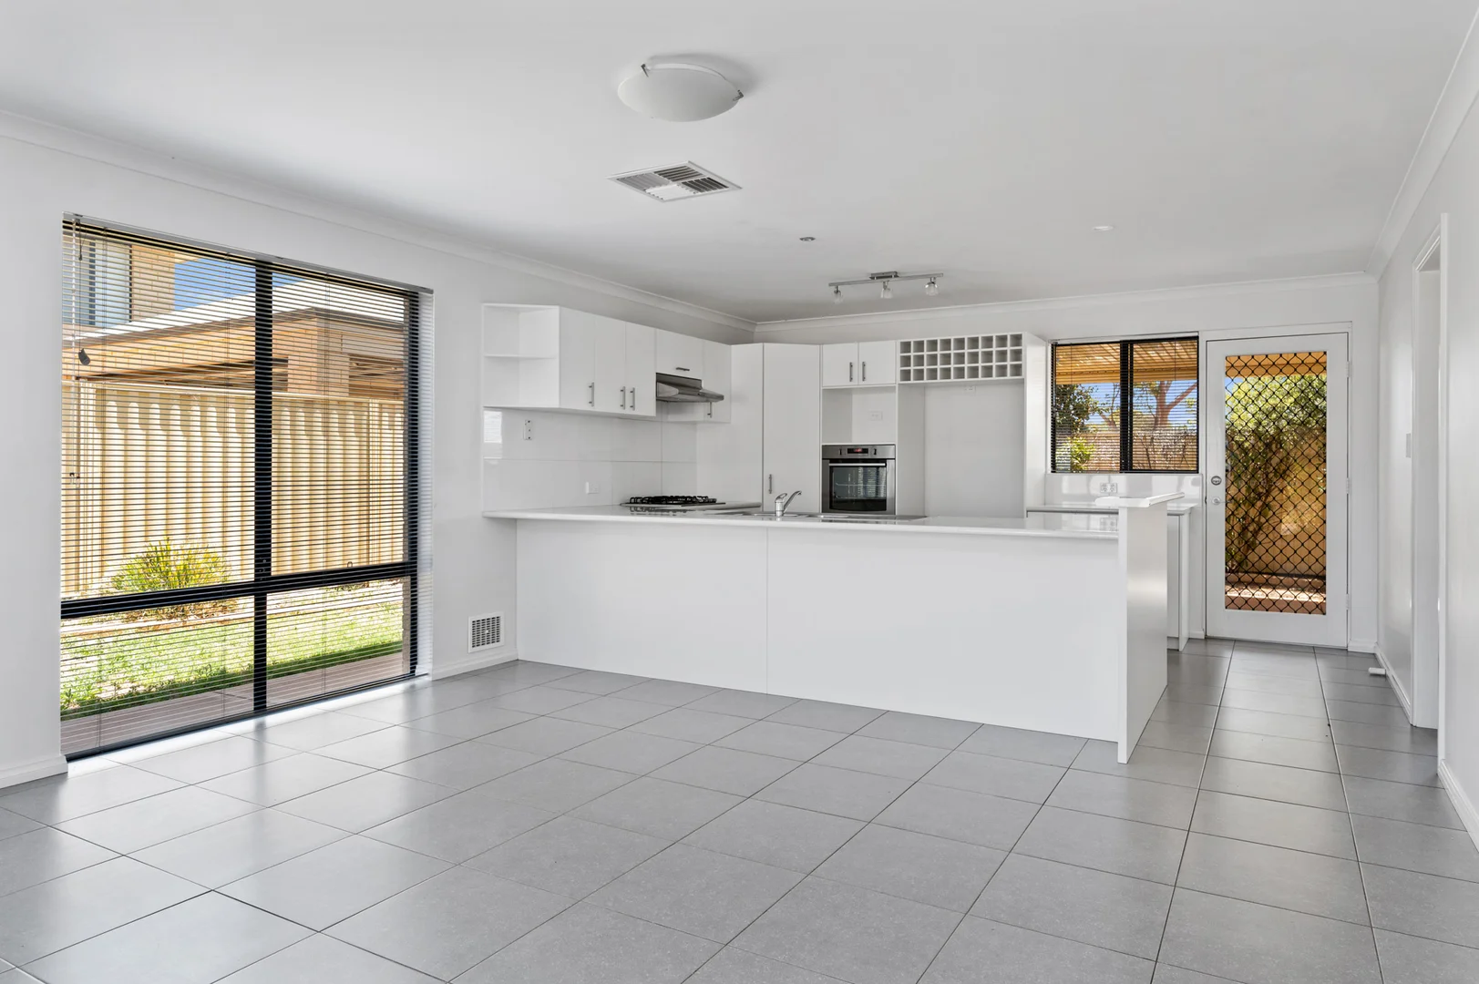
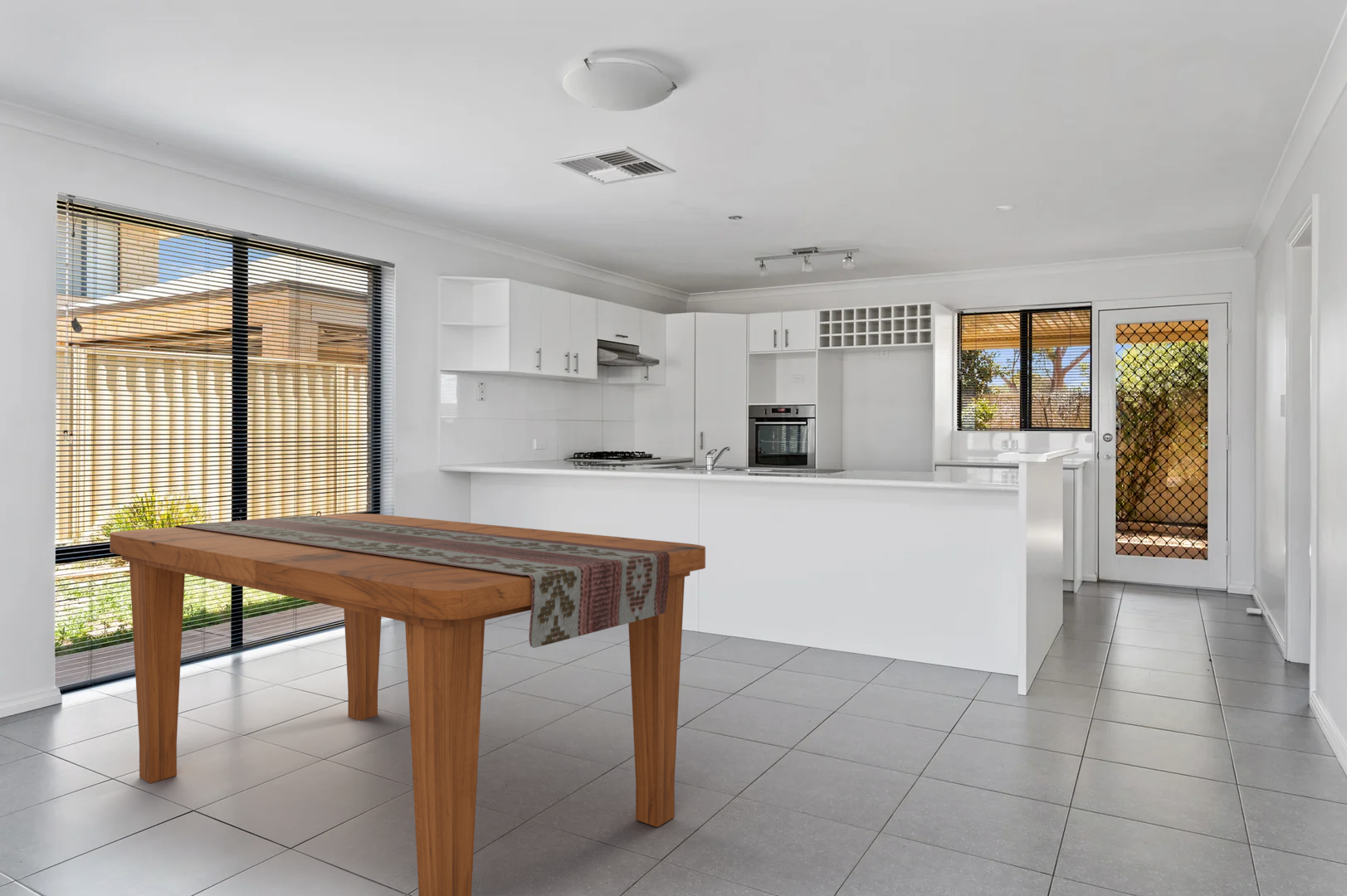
+ dining table [110,513,706,896]
